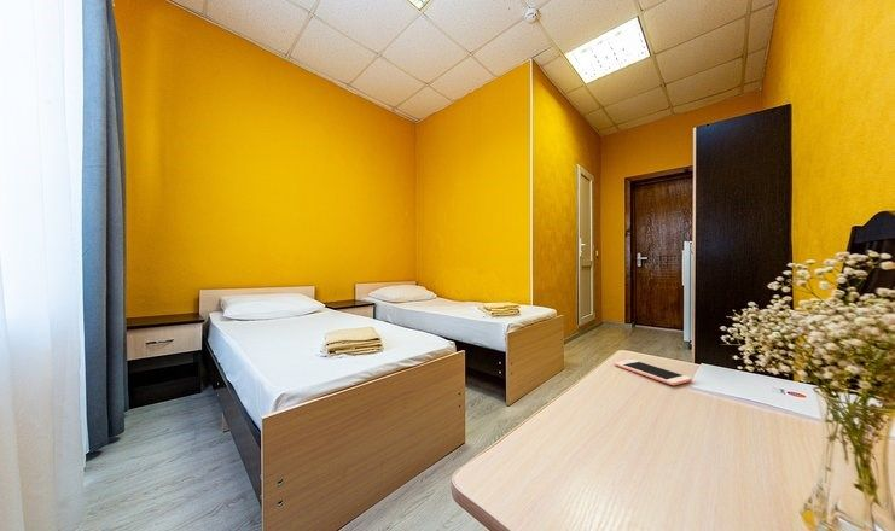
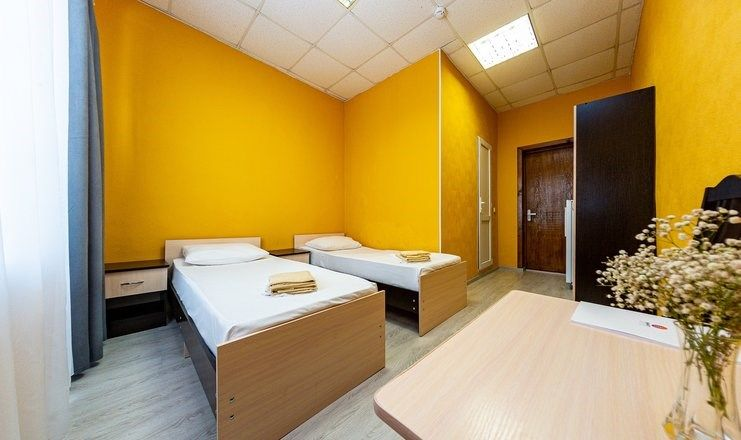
- cell phone [614,358,693,386]
